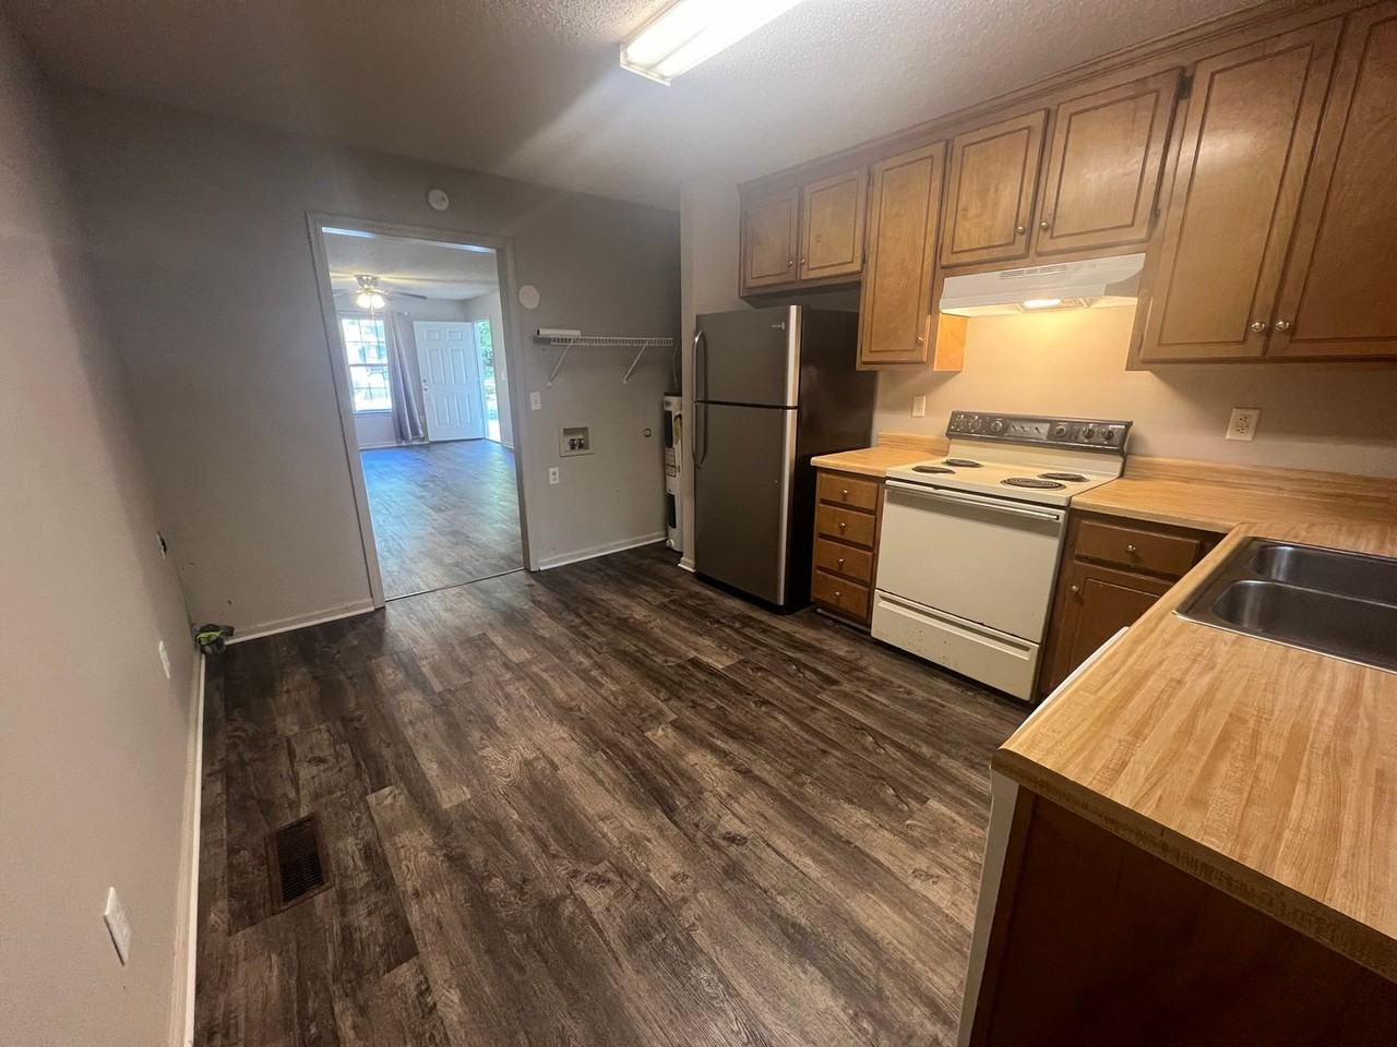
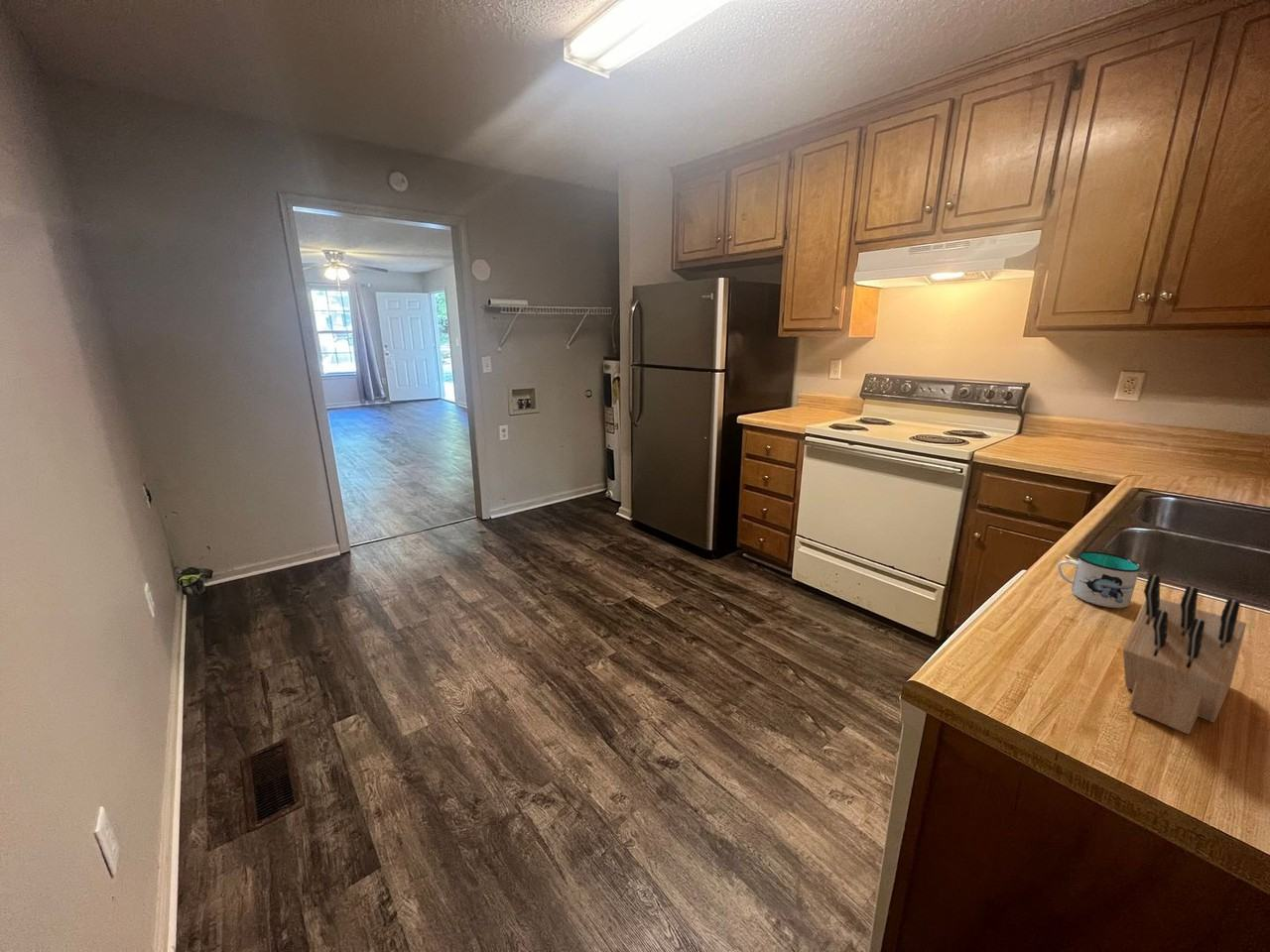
+ knife block [1122,573,1247,735]
+ mug [1057,550,1143,609]
